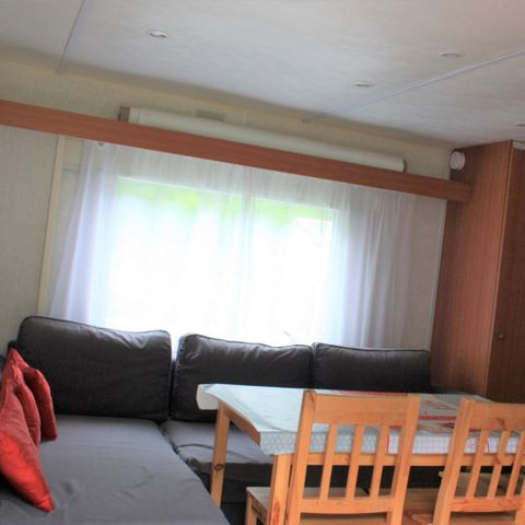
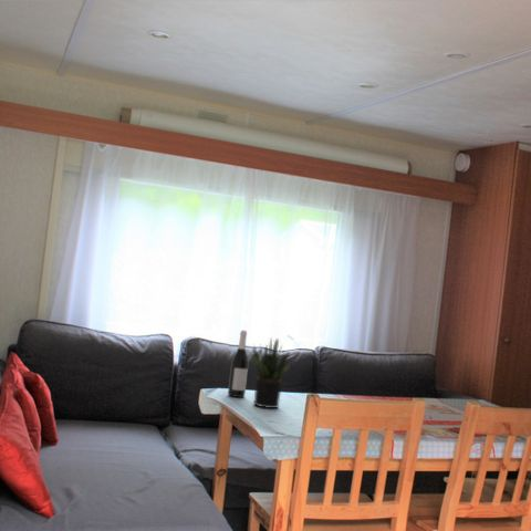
+ potted plant [248,337,291,409]
+ wine bottle [227,330,249,398]
